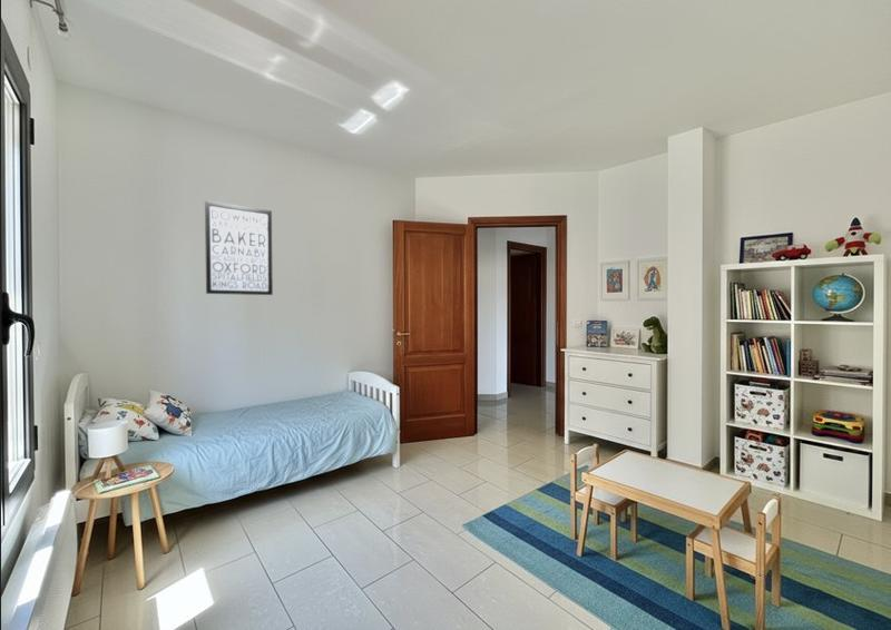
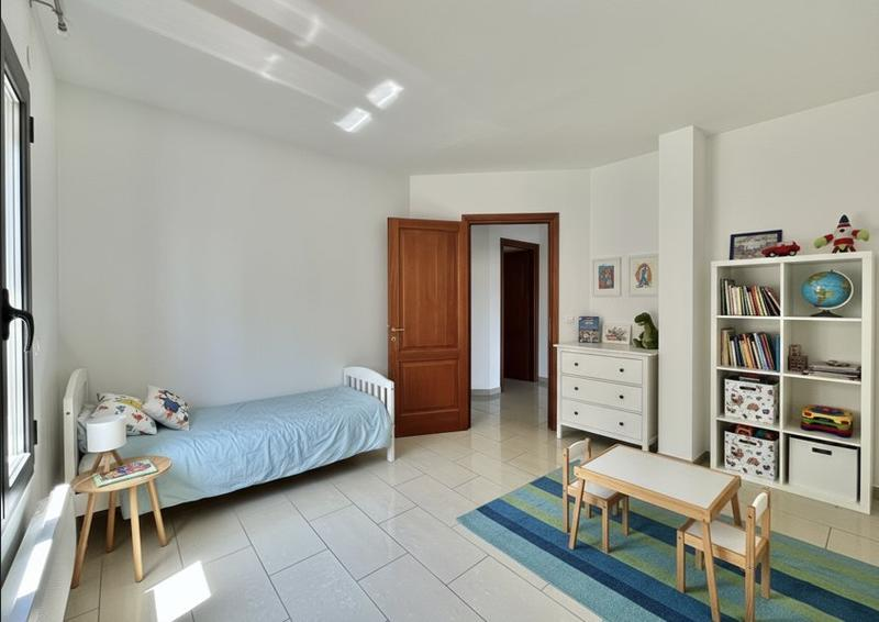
- wall art [204,199,274,296]
